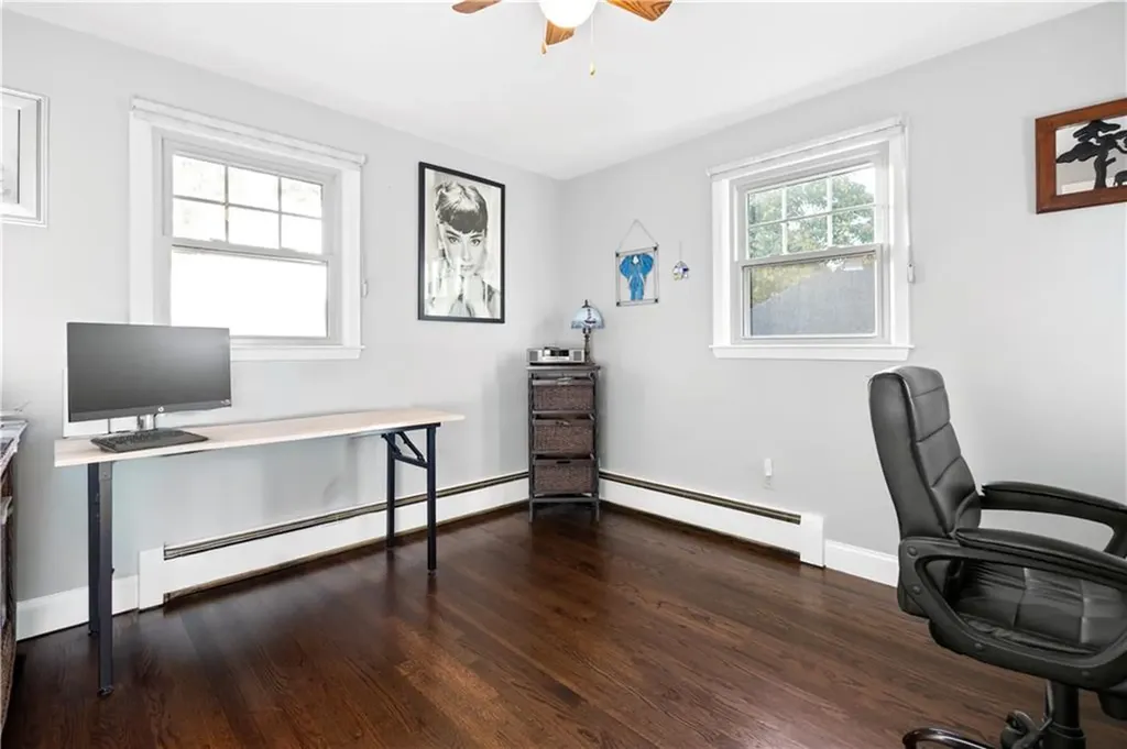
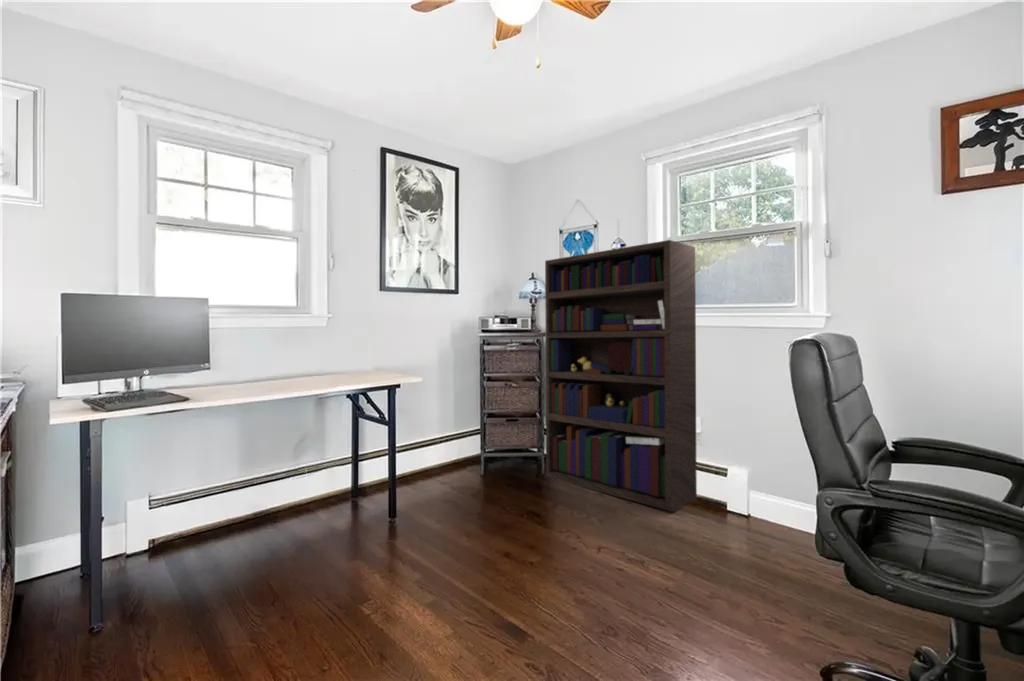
+ bookcase [544,239,698,512]
